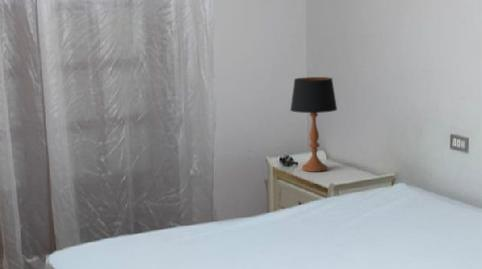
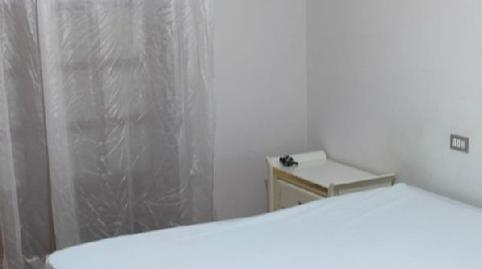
- table lamp [289,76,338,173]
